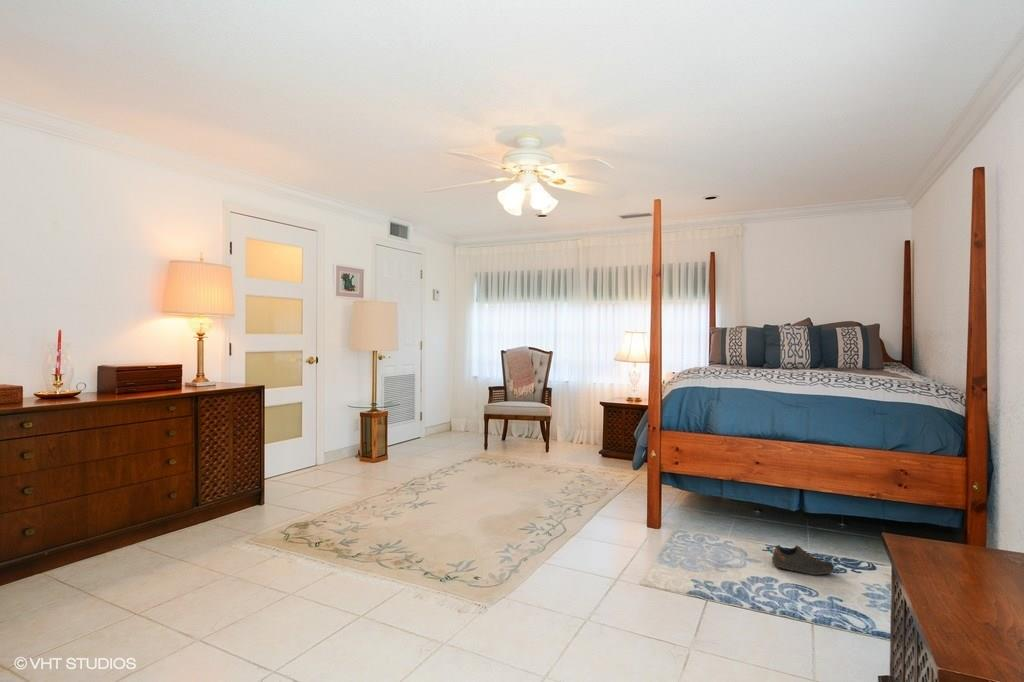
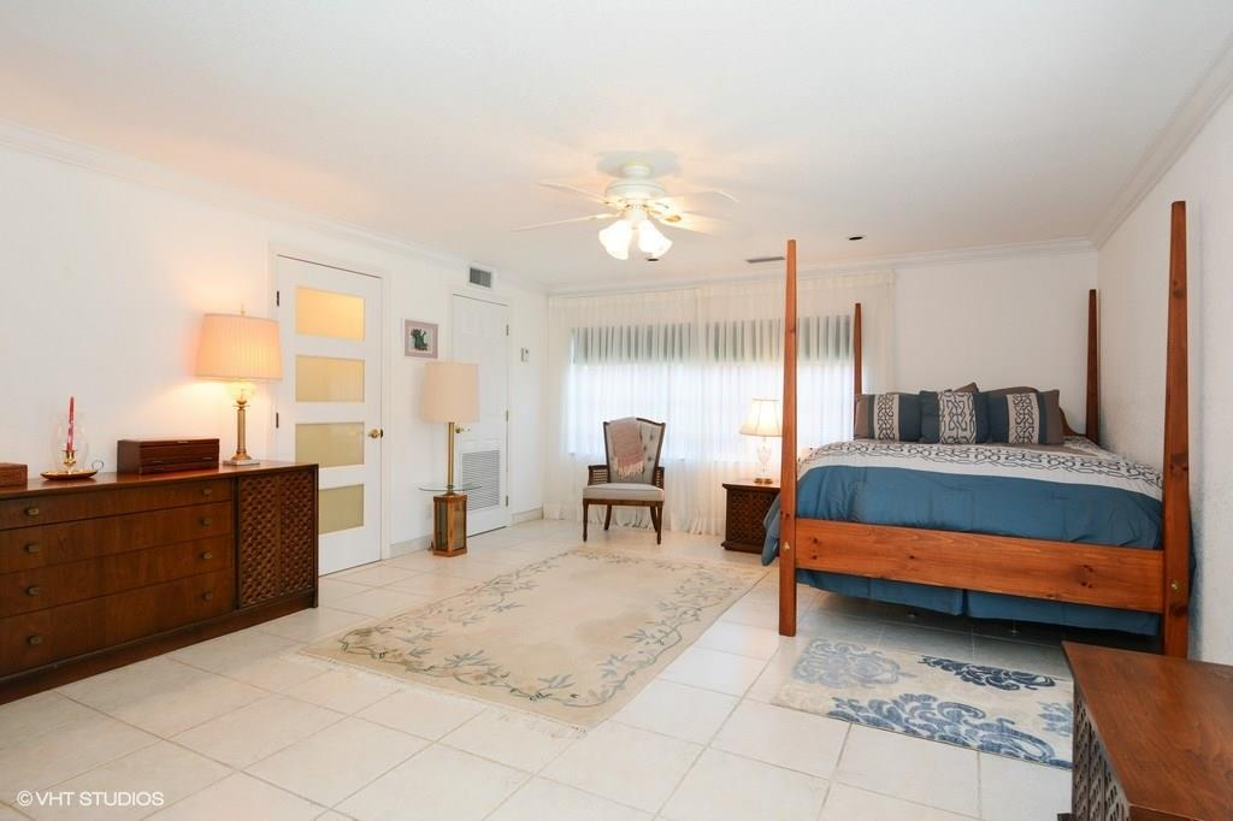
- shoe [771,544,835,576]
